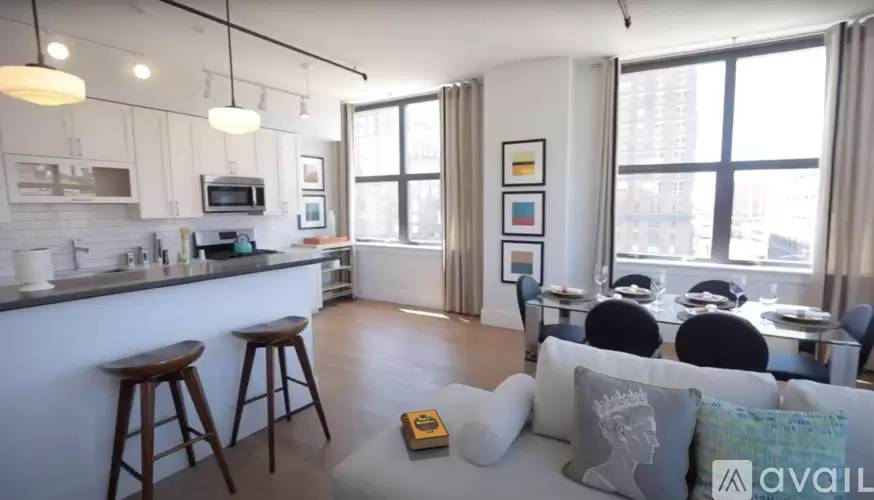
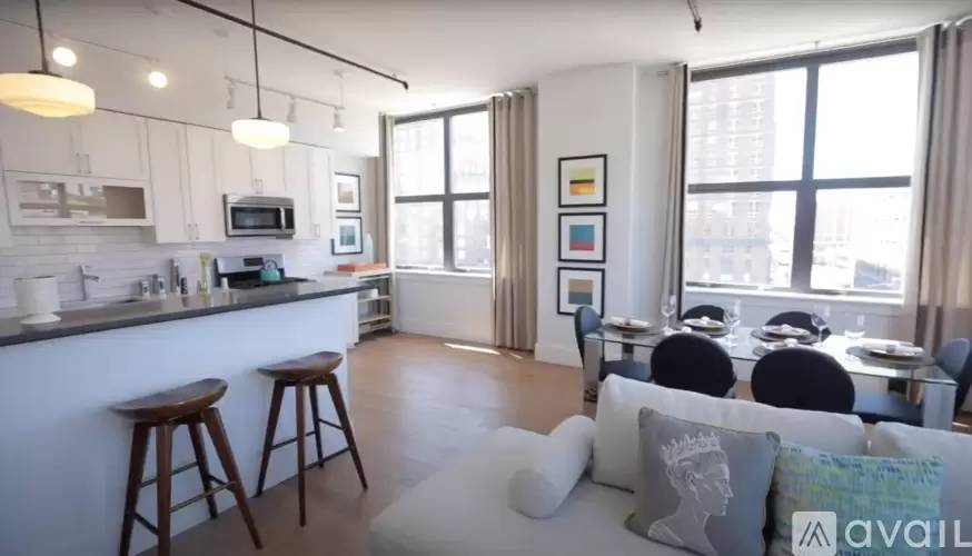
- hardback book [399,408,450,452]
